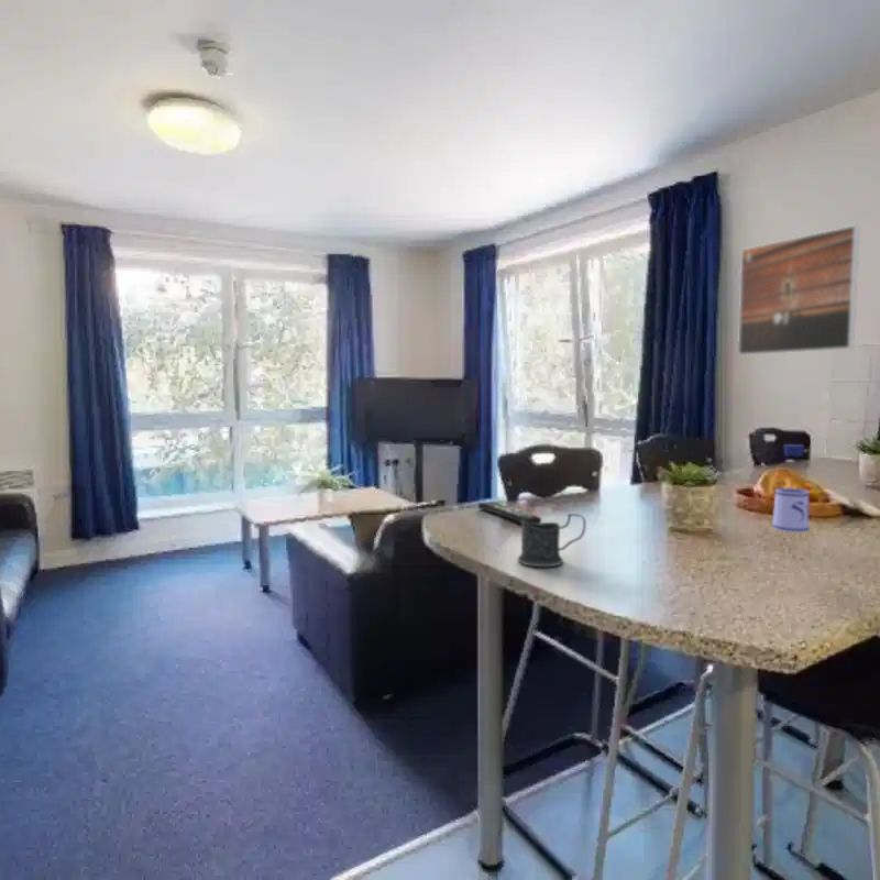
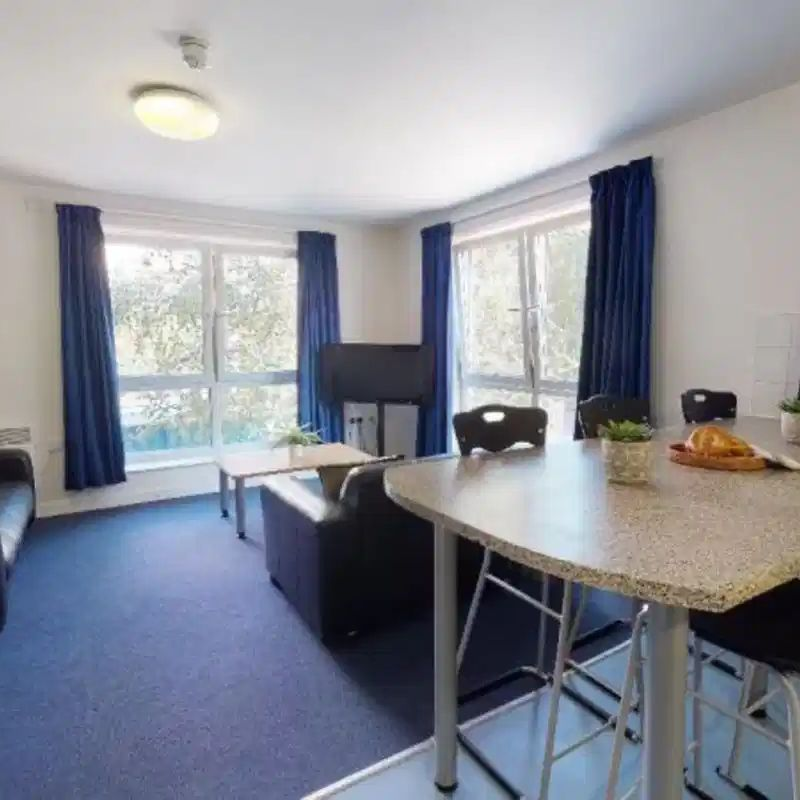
- remote control [477,501,542,524]
- mug [517,513,586,568]
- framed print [737,224,860,356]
- water bottle [771,443,811,534]
